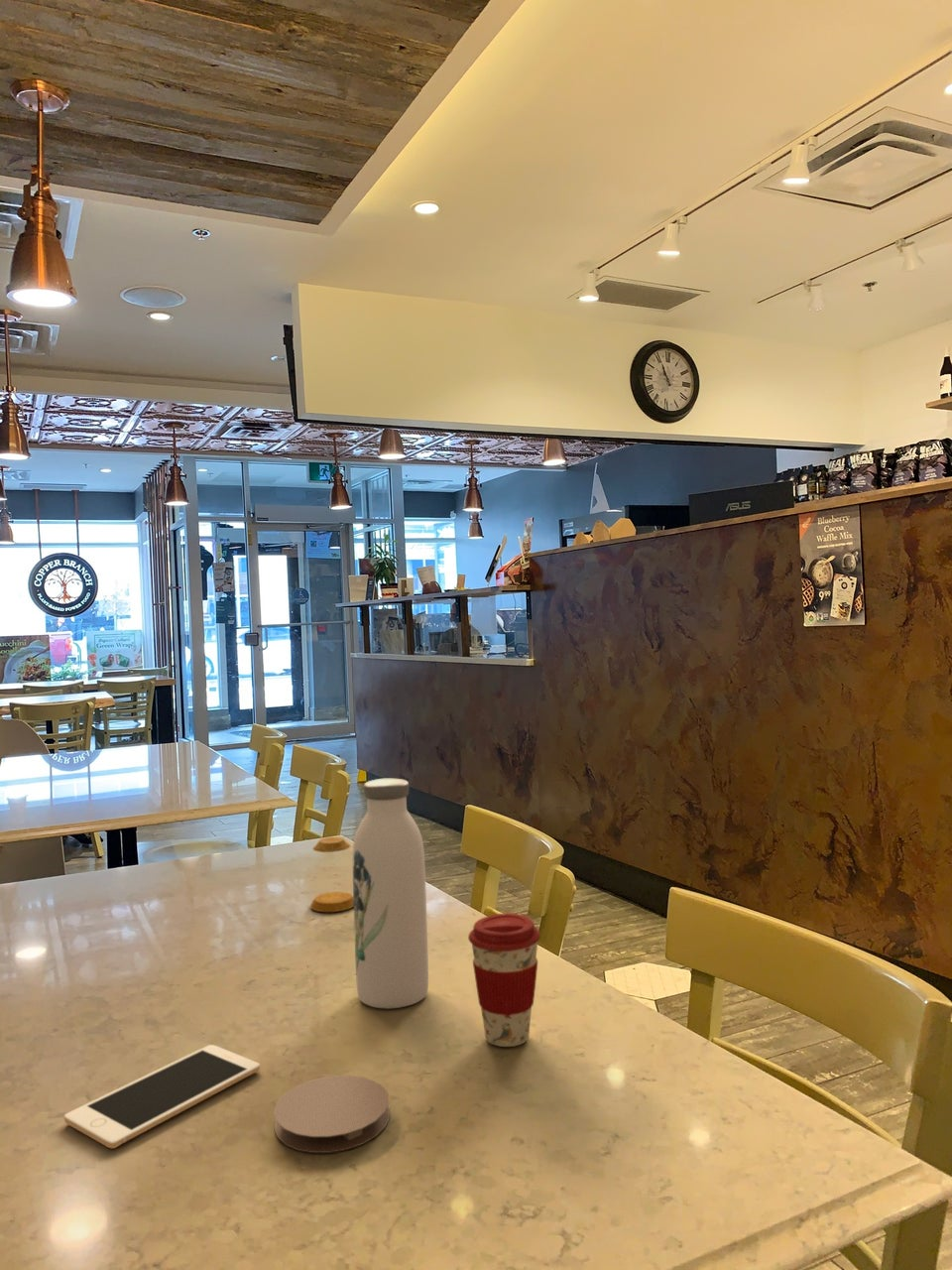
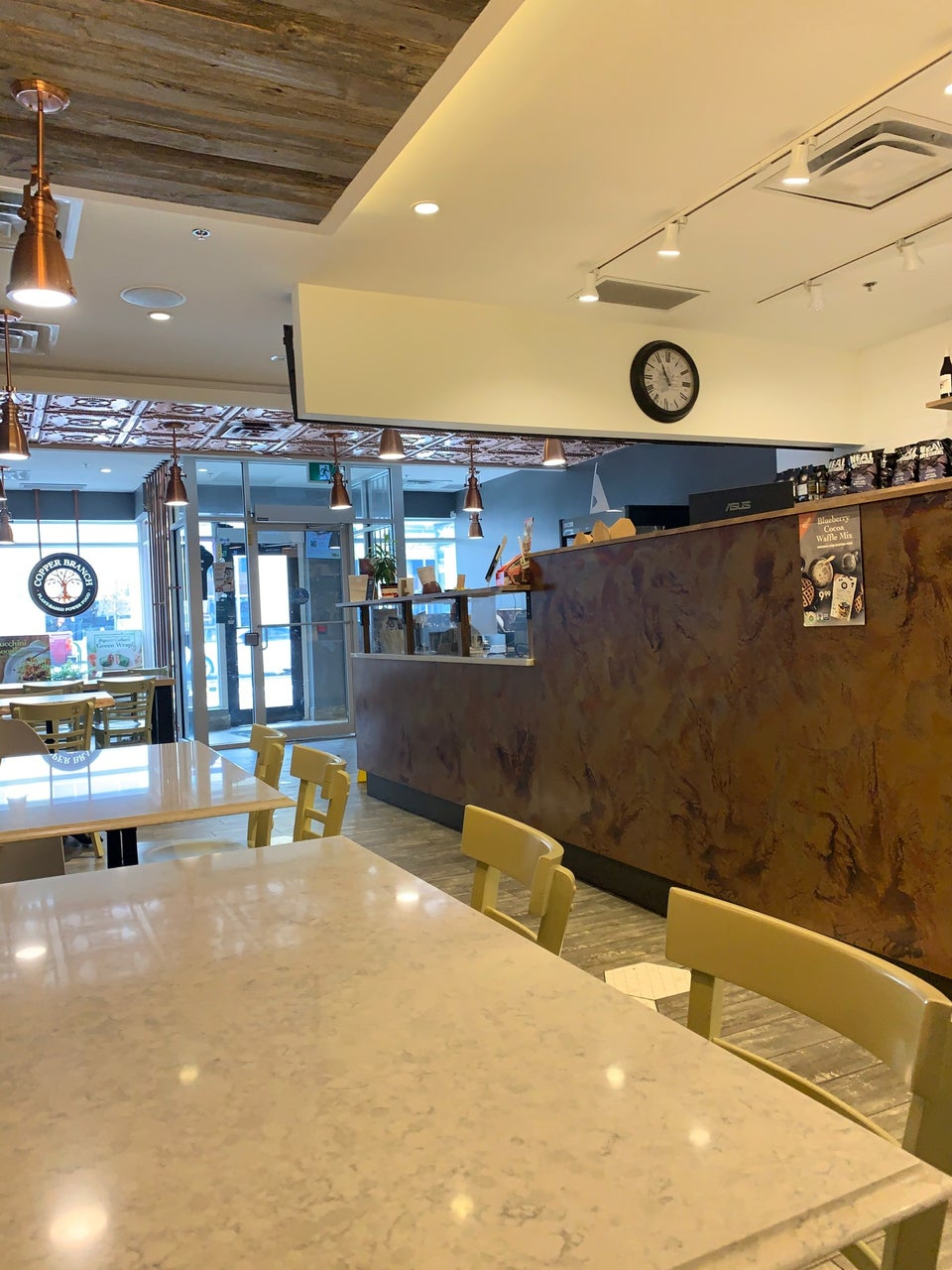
- cell phone [63,1044,261,1149]
- water bottle [352,778,429,1010]
- coffee cup [467,912,541,1048]
- coaster [273,1075,391,1154]
- salt shaker [309,836,354,913]
